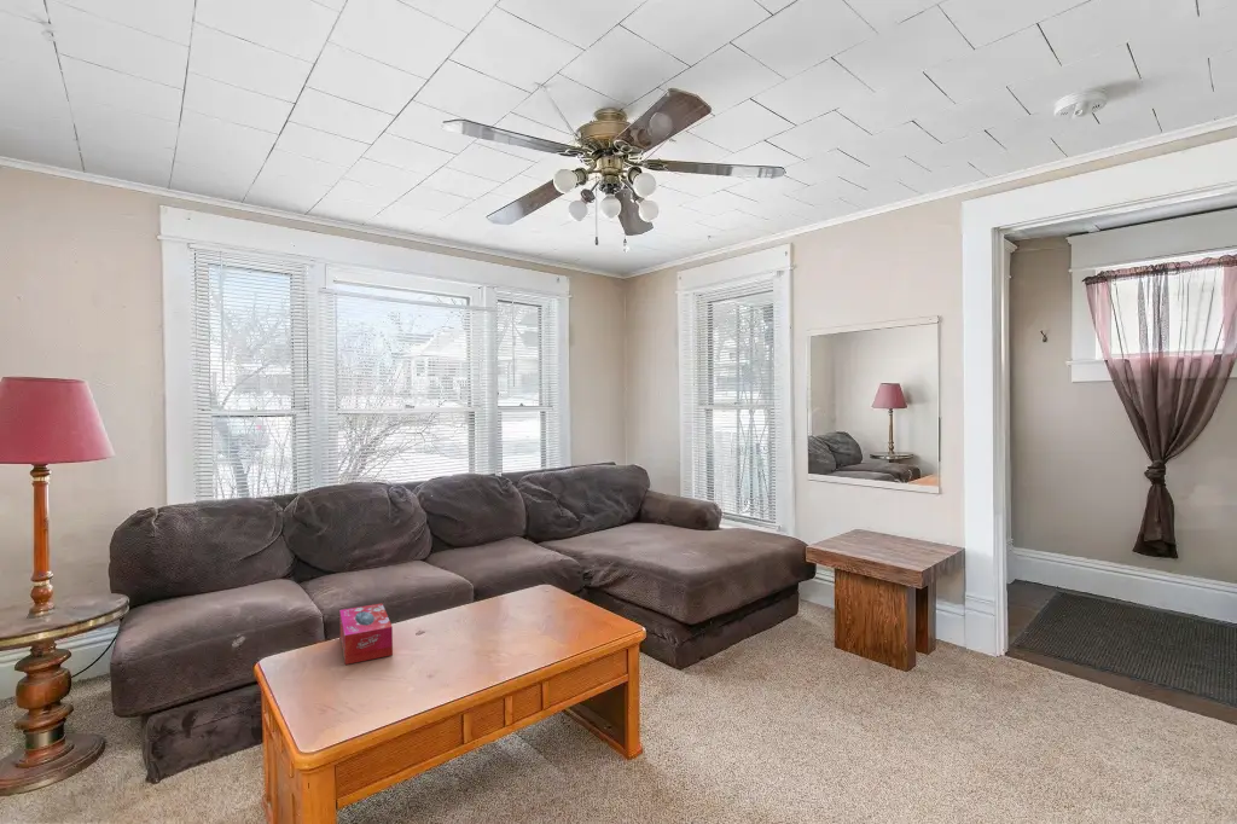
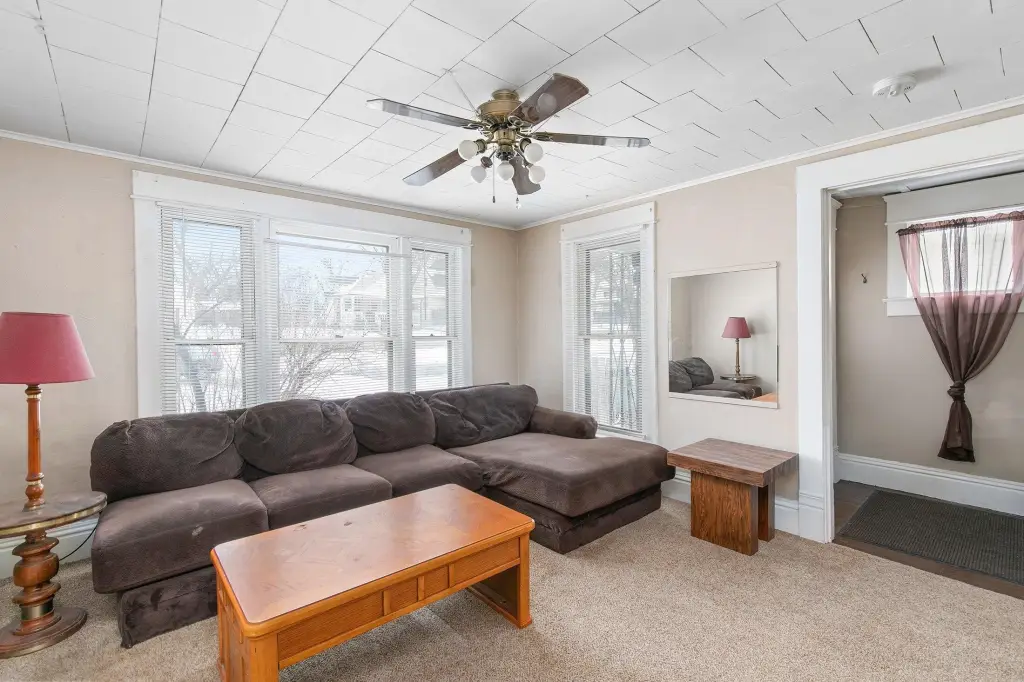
- tissue box [338,602,394,666]
